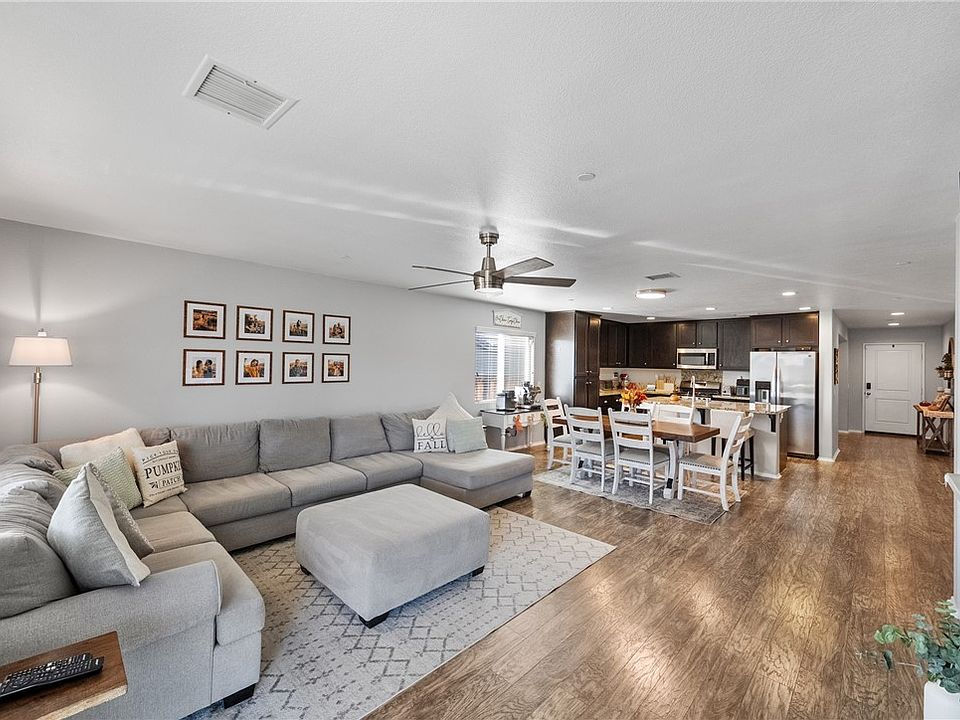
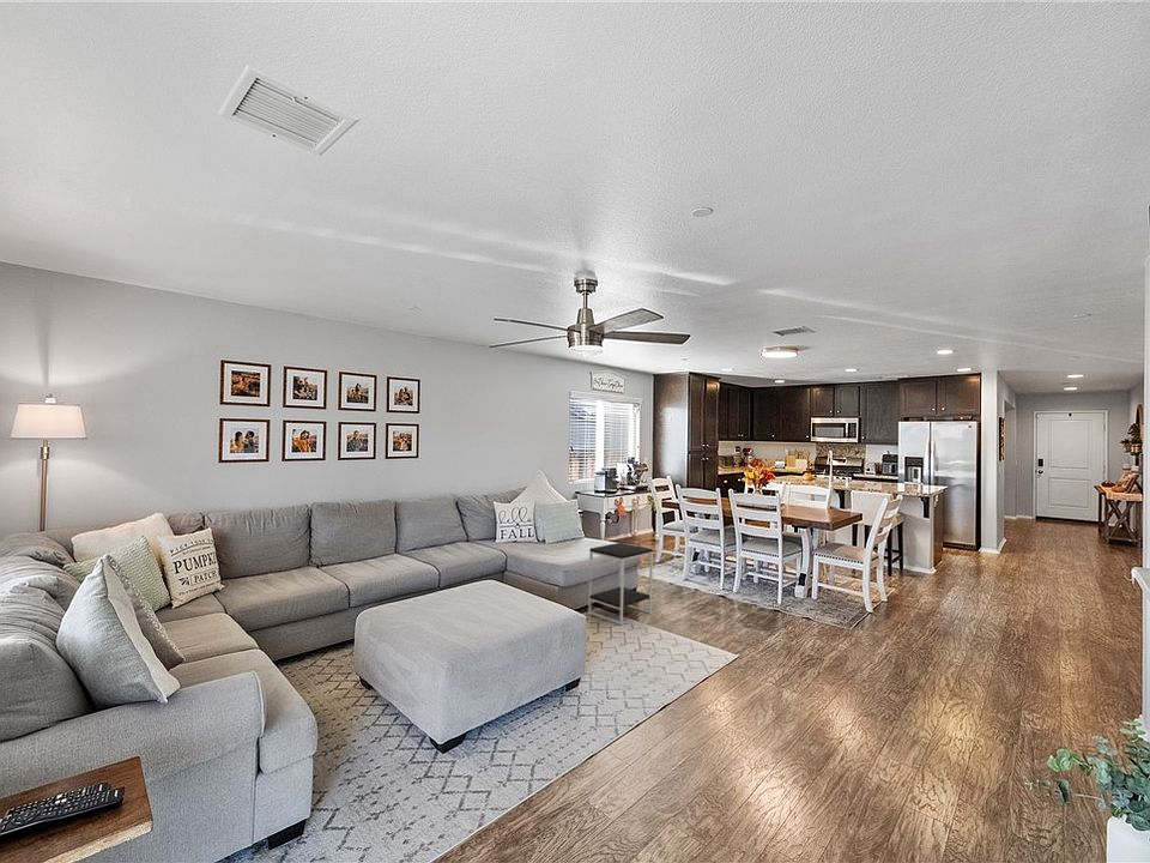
+ side table [587,542,654,626]
